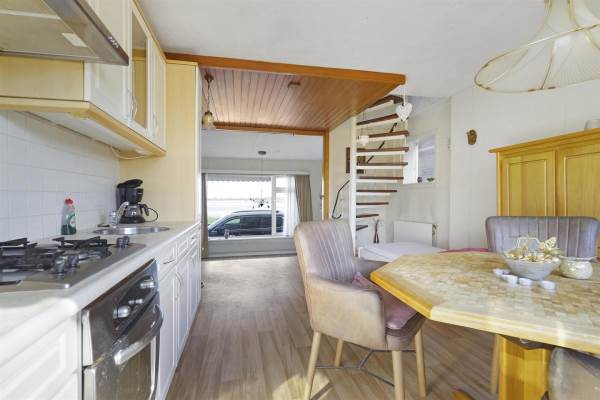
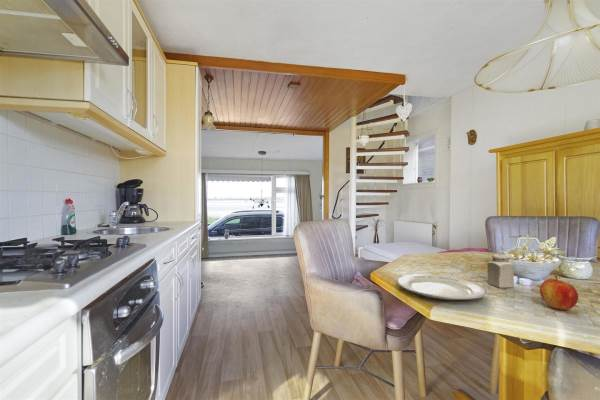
+ apple [539,275,579,311]
+ chinaware [397,274,488,301]
+ salt shaker [487,253,515,289]
